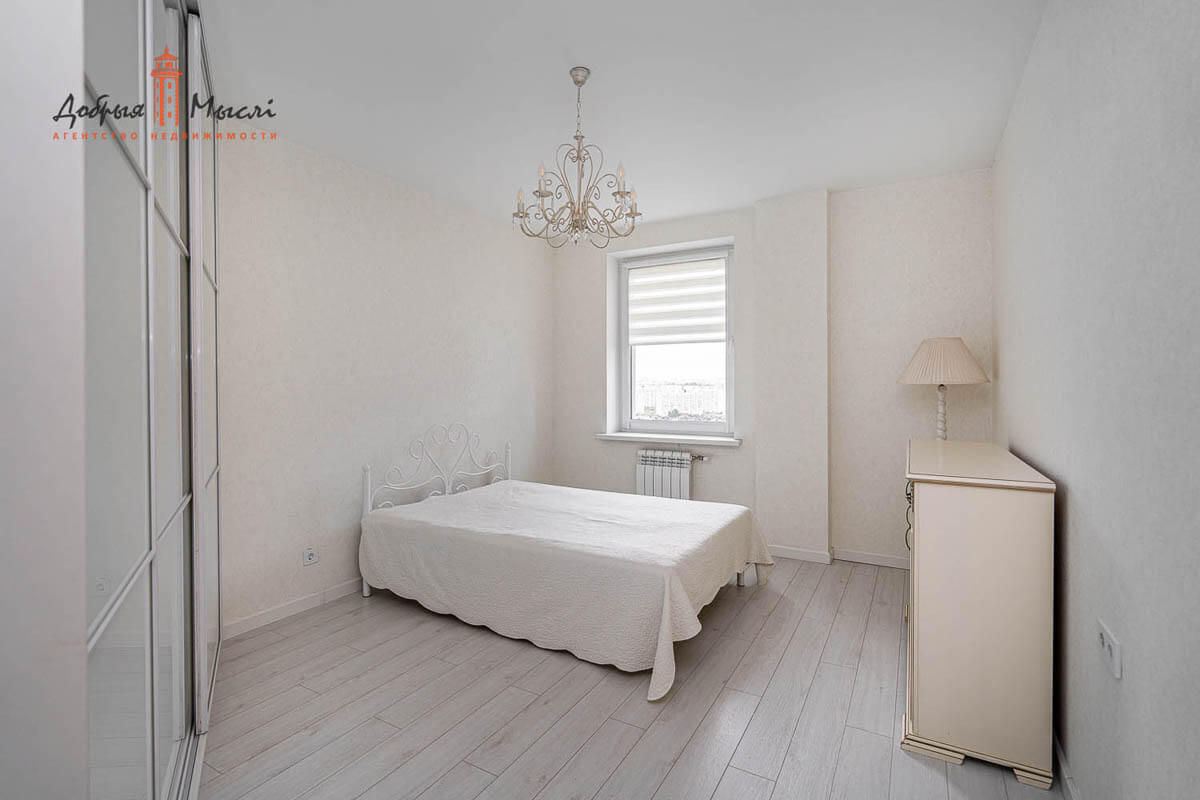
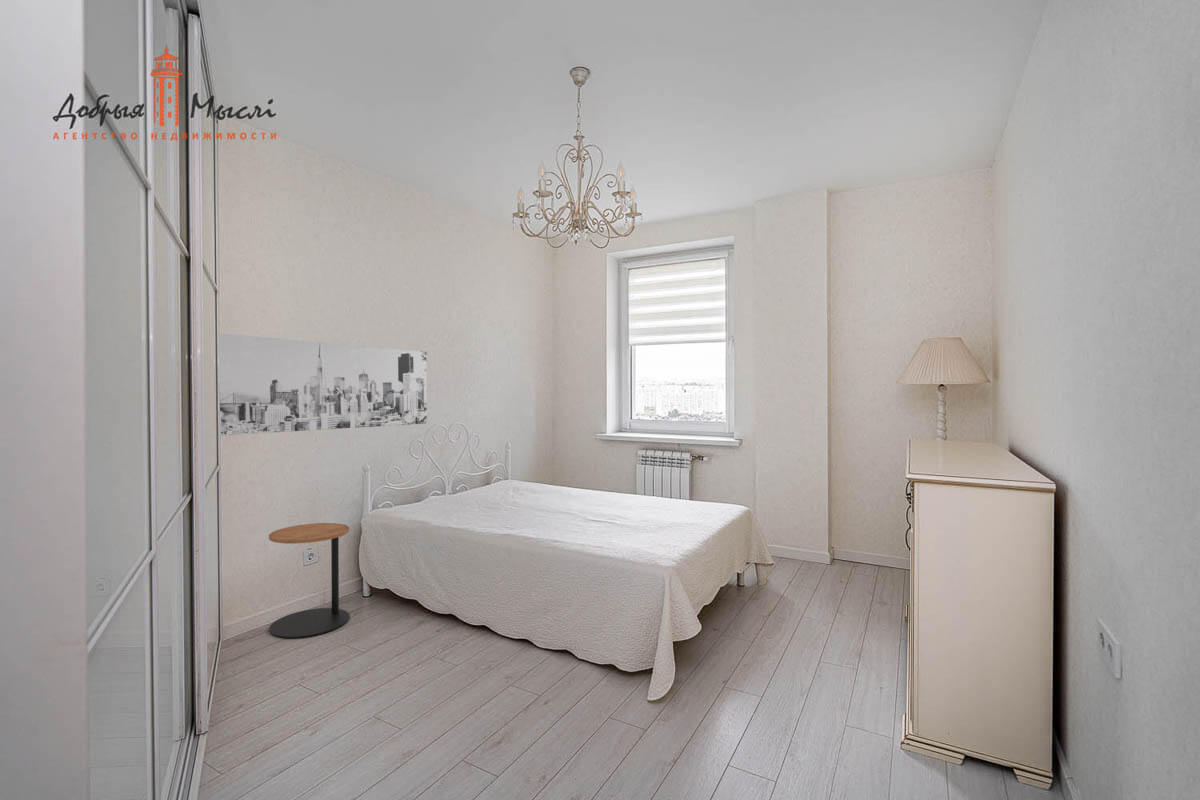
+ wall art [218,332,428,436]
+ side table [268,522,350,639]
